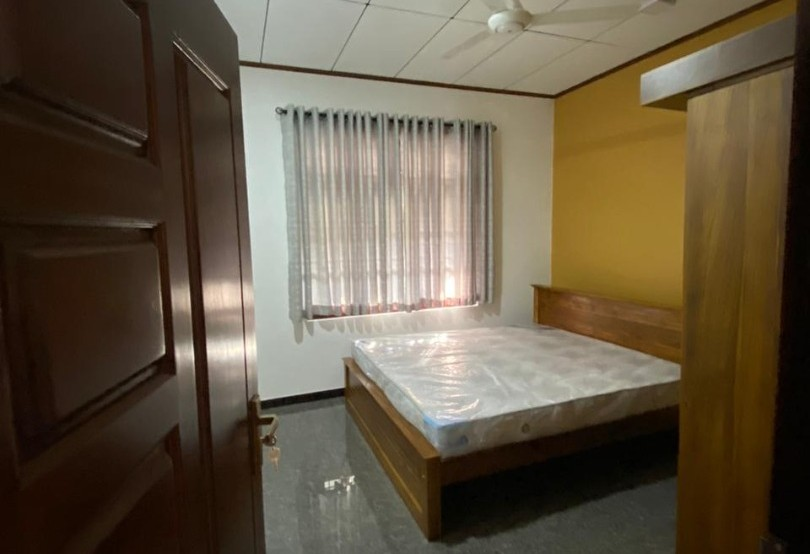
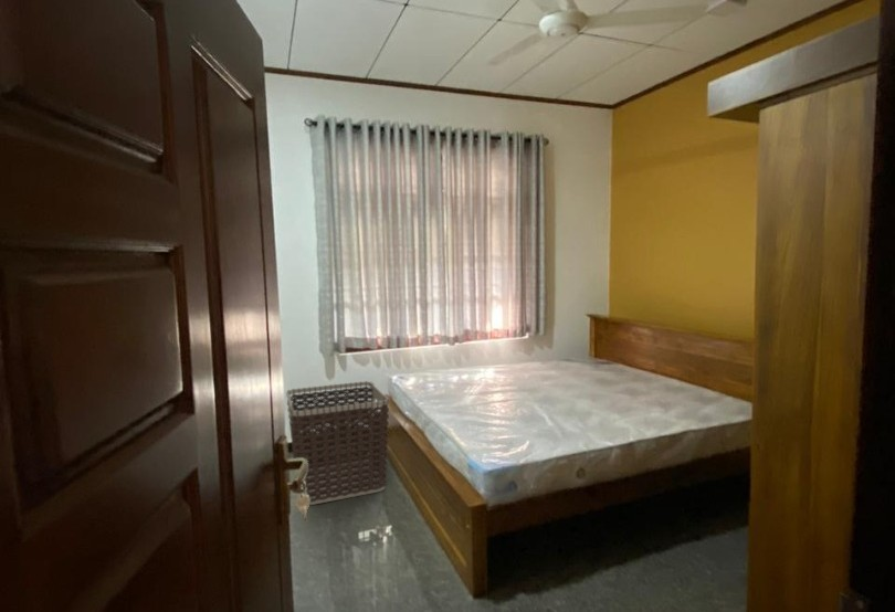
+ clothes hamper [285,380,390,506]
